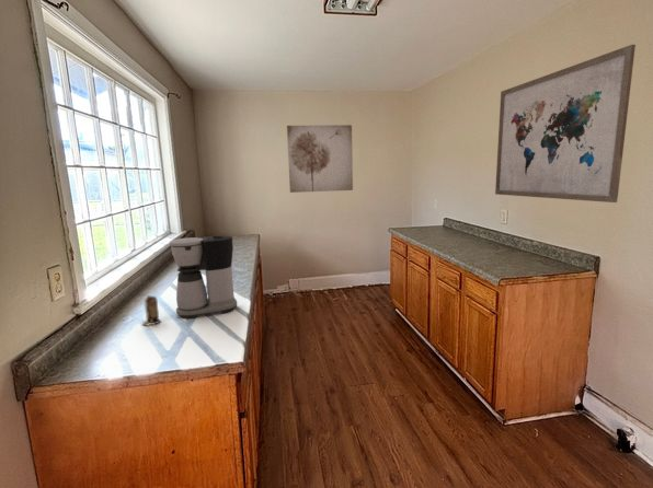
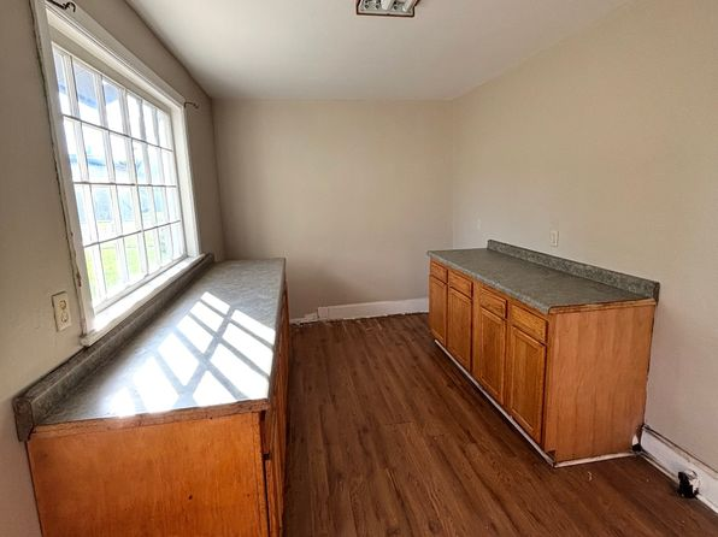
- coffee maker [169,234,238,319]
- wall art [494,44,637,204]
- can [141,294,162,326]
- wall art [286,124,354,194]
